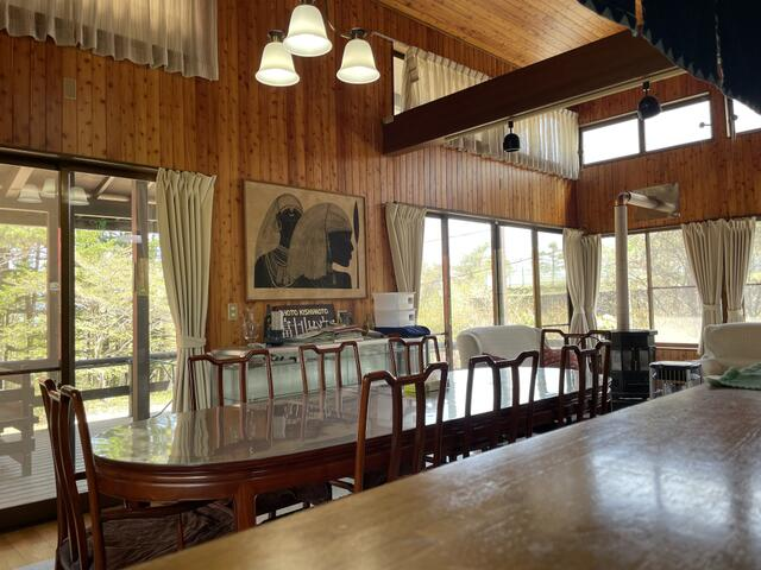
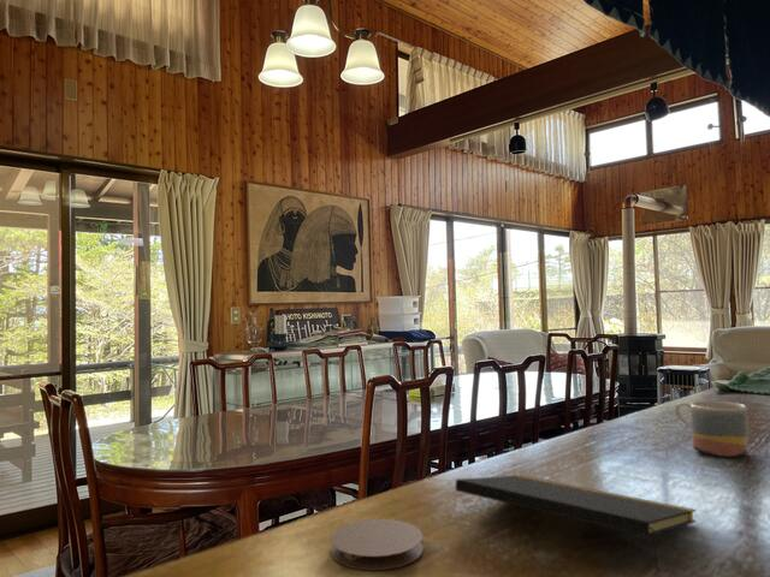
+ notepad [455,474,697,572]
+ coaster [330,518,425,571]
+ mug [674,400,750,458]
